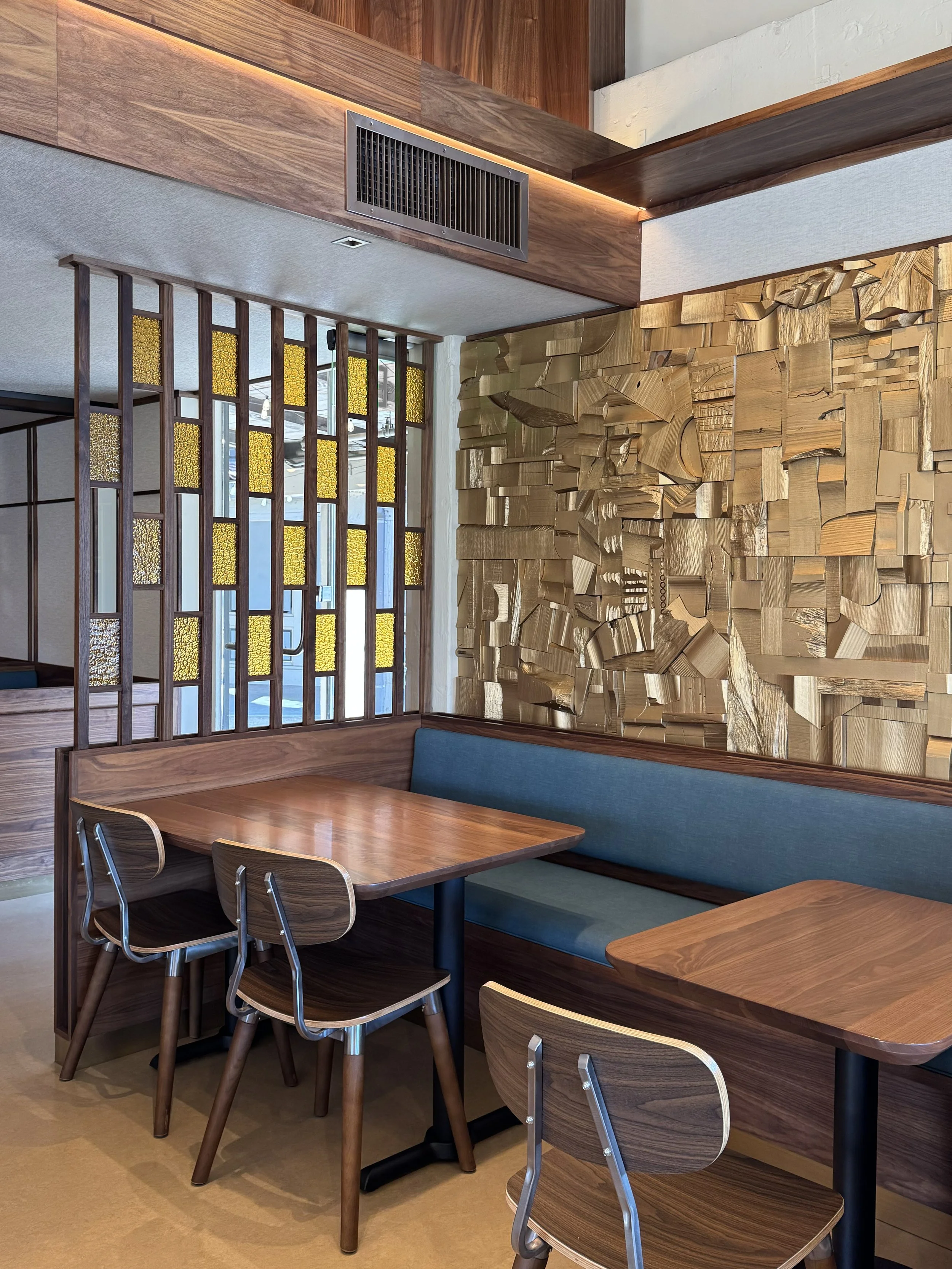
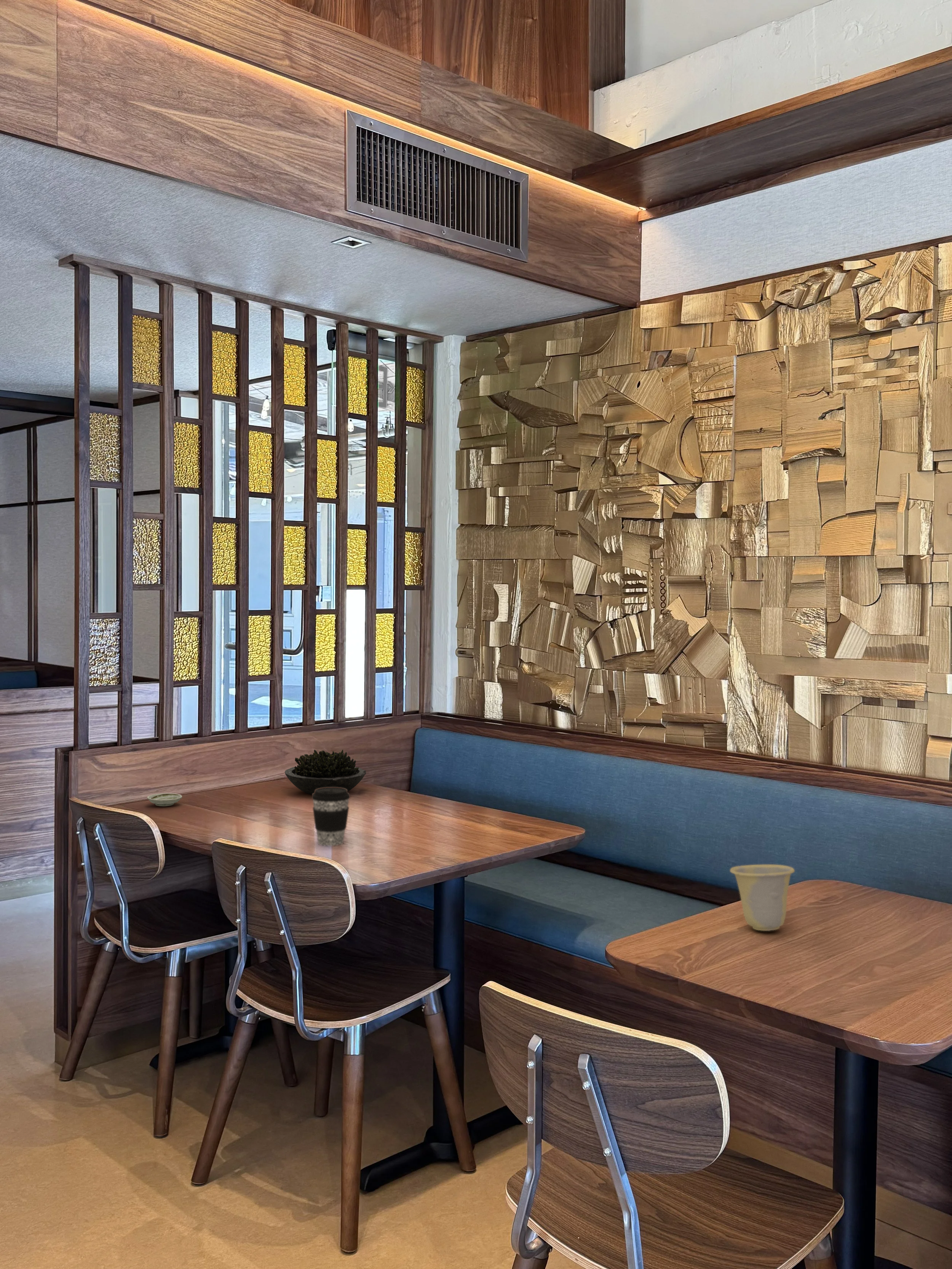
+ cup [730,864,795,931]
+ succulent plant [284,749,366,795]
+ saucer [147,793,182,807]
+ coffee cup [311,787,351,846]
